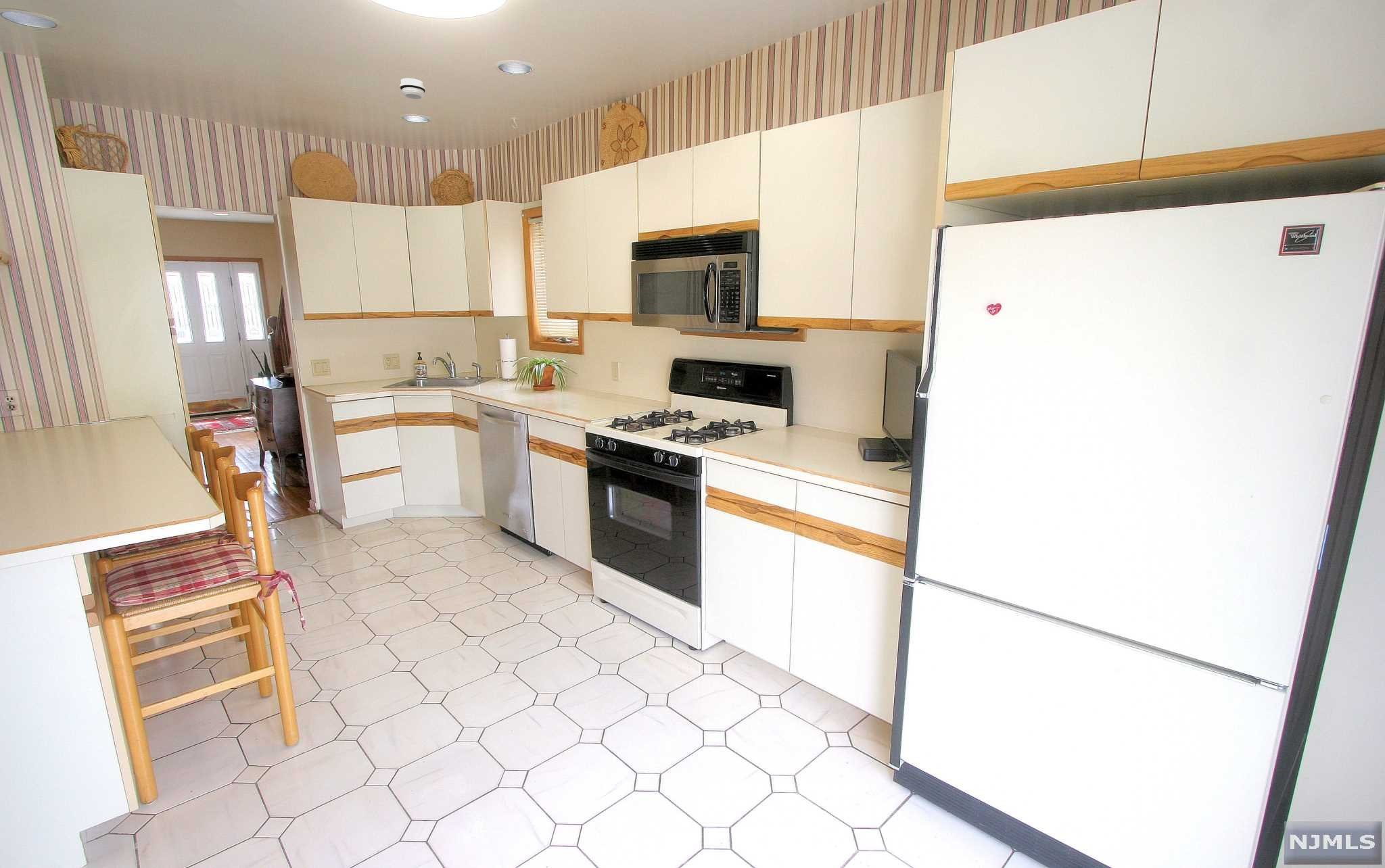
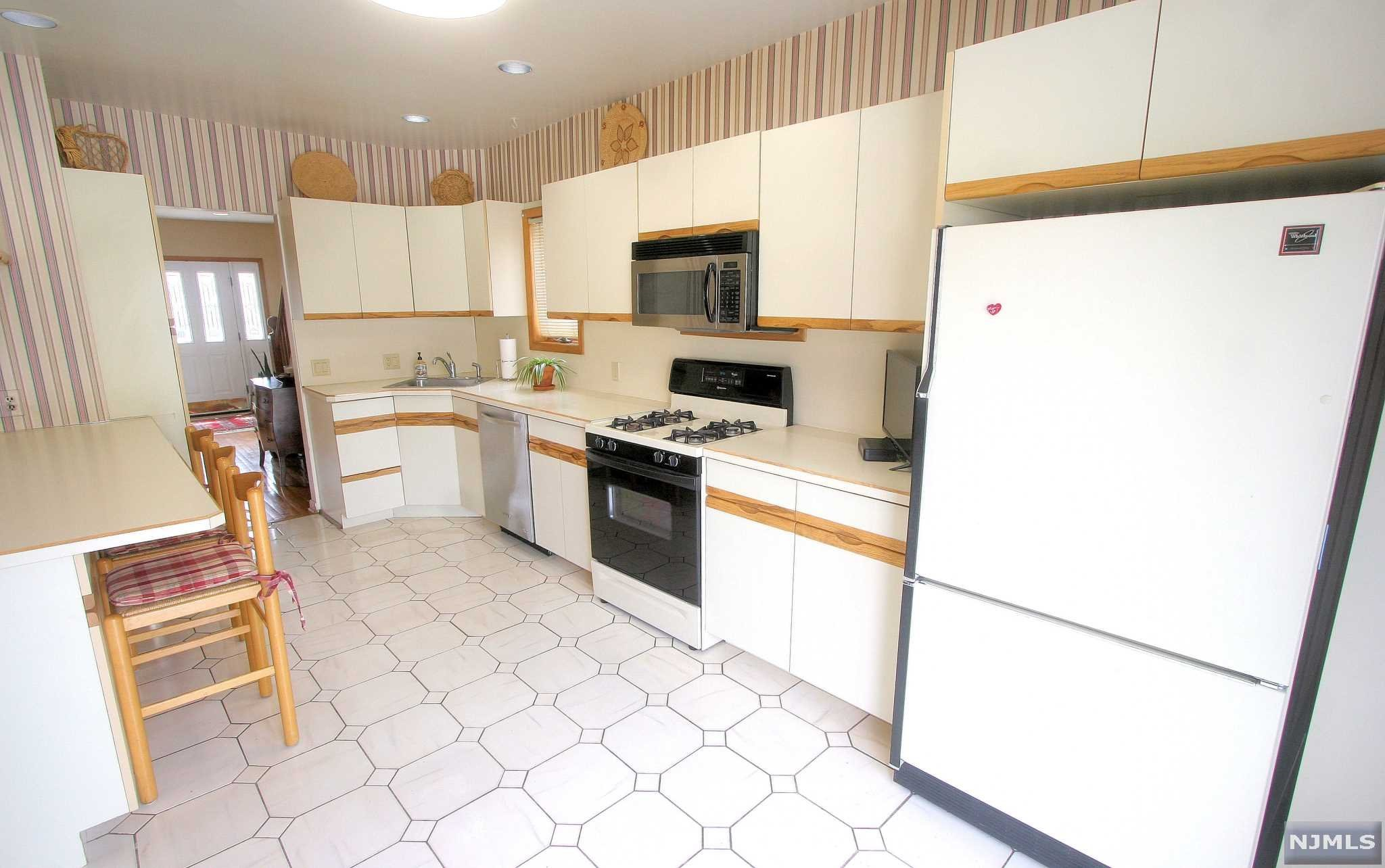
- smoke detector [399,78,426,100]
